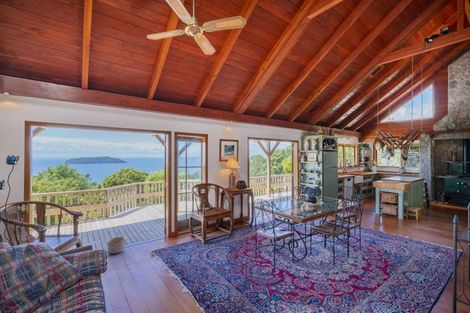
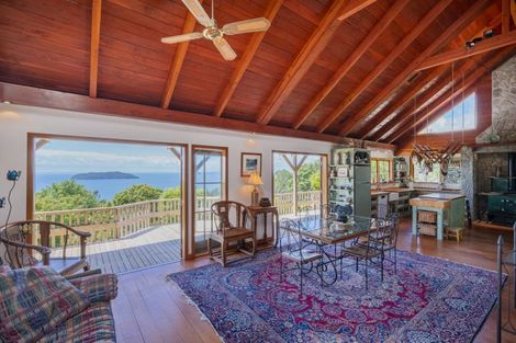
- planter [107,236,126,255]
